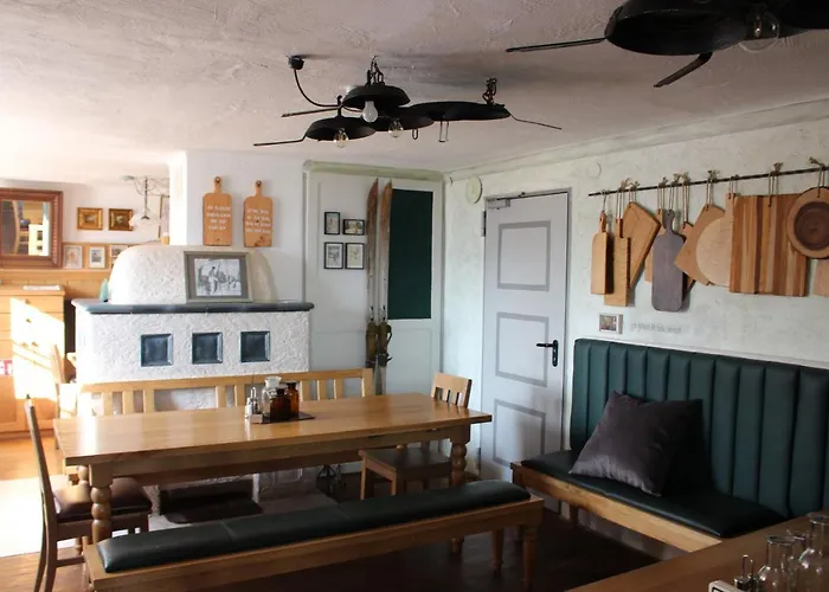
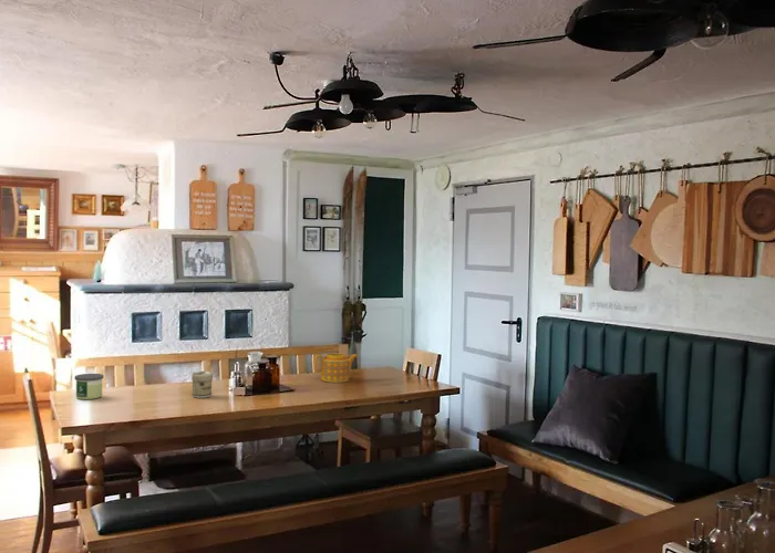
+ teapot [313,352,359,384]
+ candle [74,373,104,400]
+ jar [190,371,214,399]
